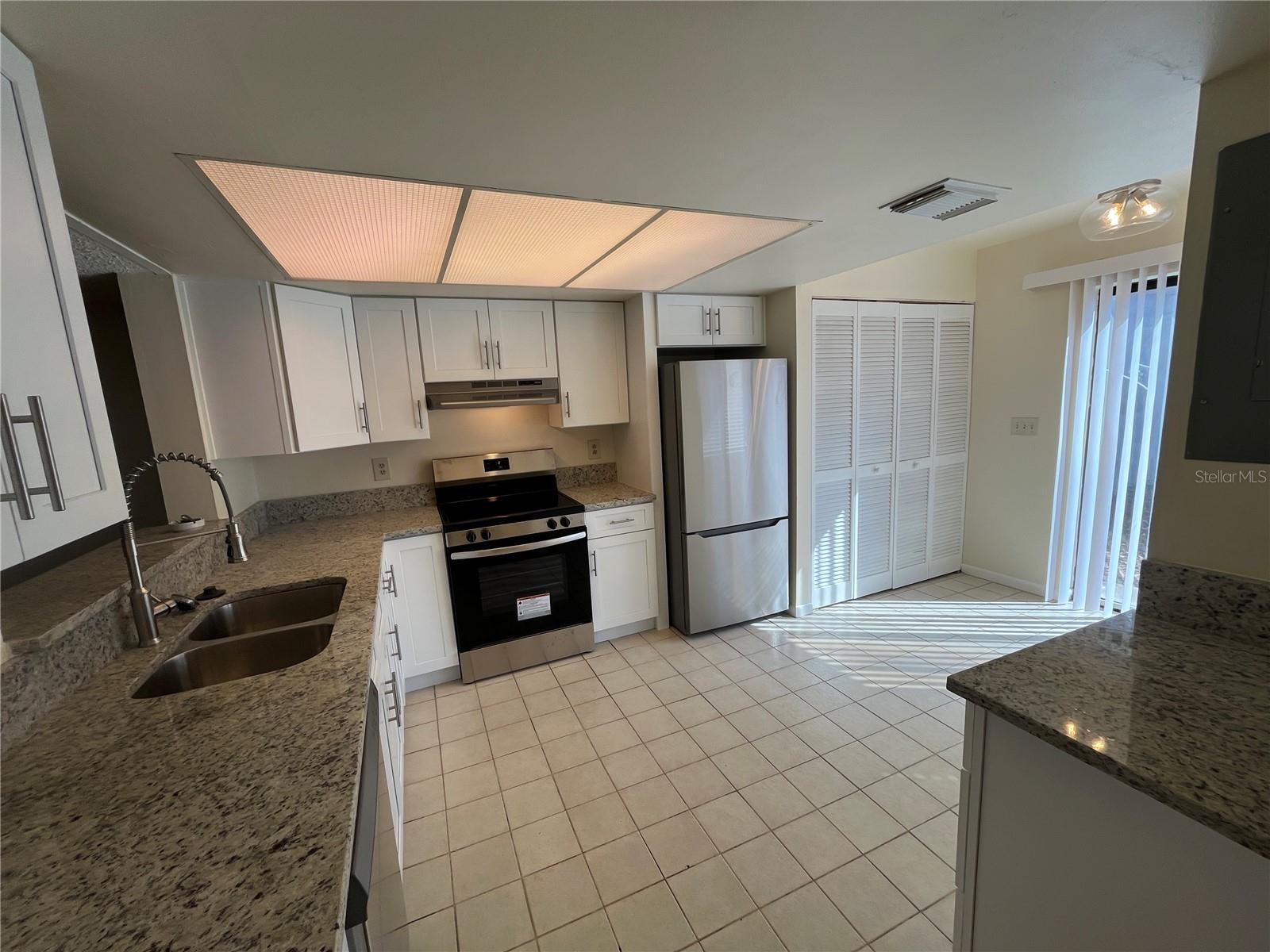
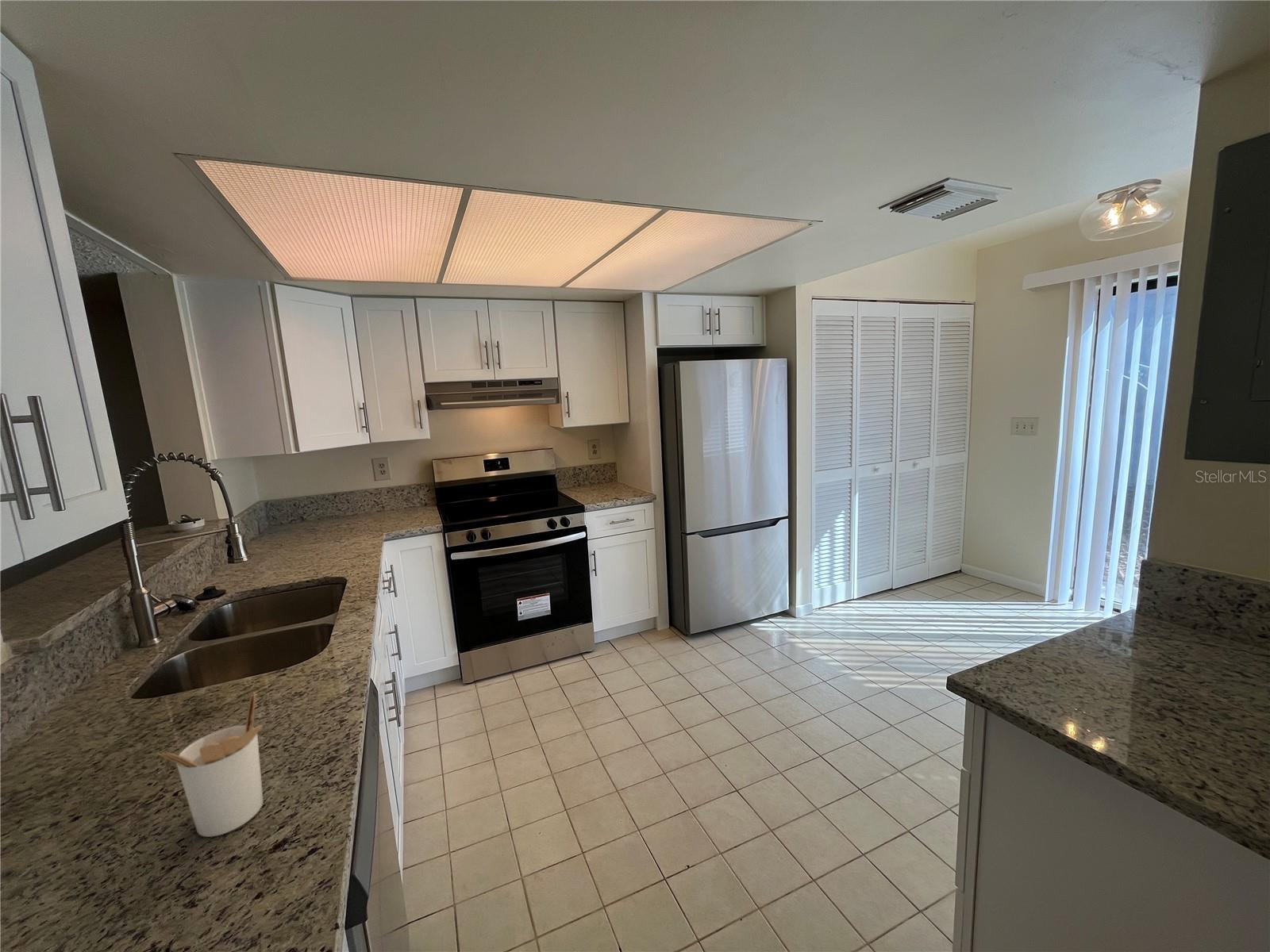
+ utensil holder [156,692,264,838]
